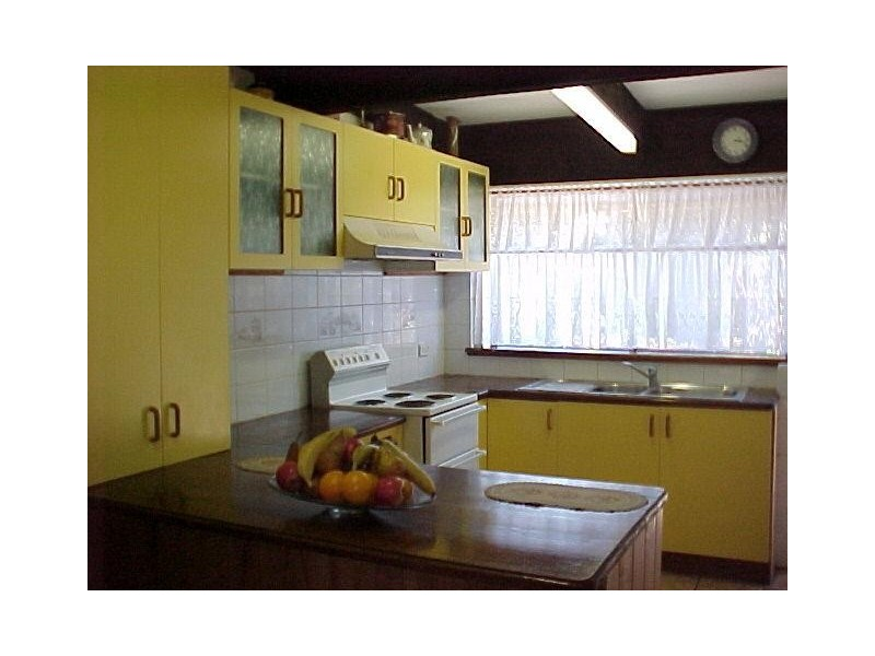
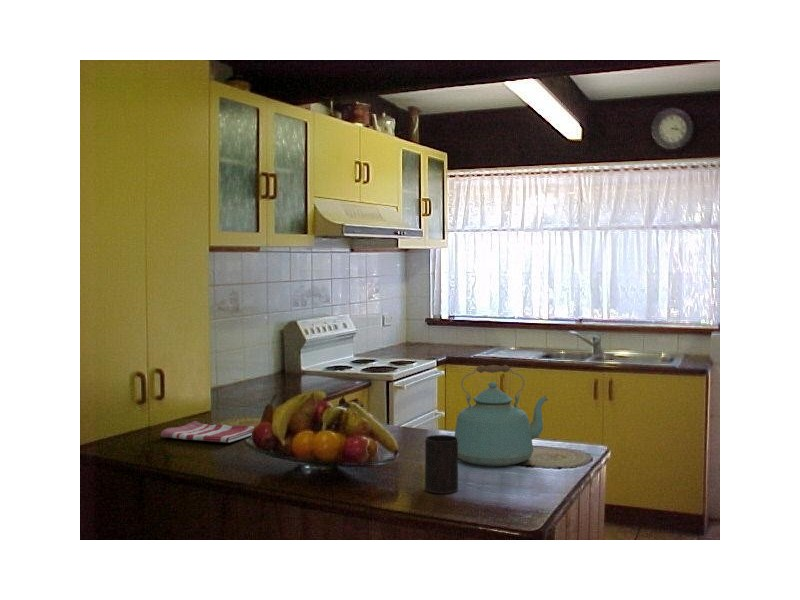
+ cup [424,434,459,494]
+ kettle [453,364,549,467]
+ dish towel [160,420,255,444]
